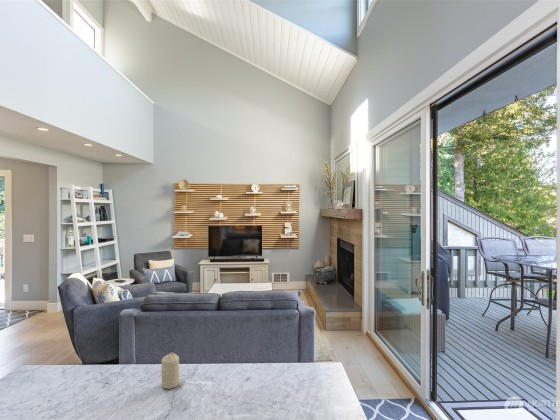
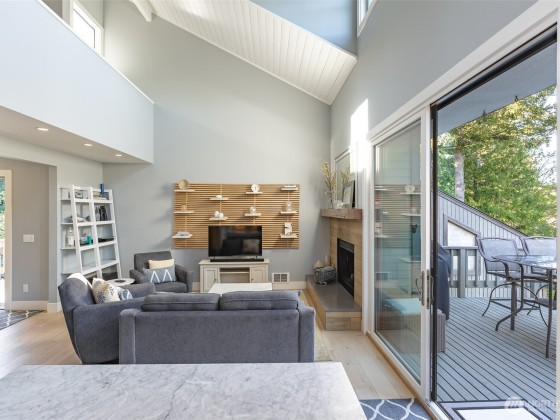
- candle [161,351,180,390]
